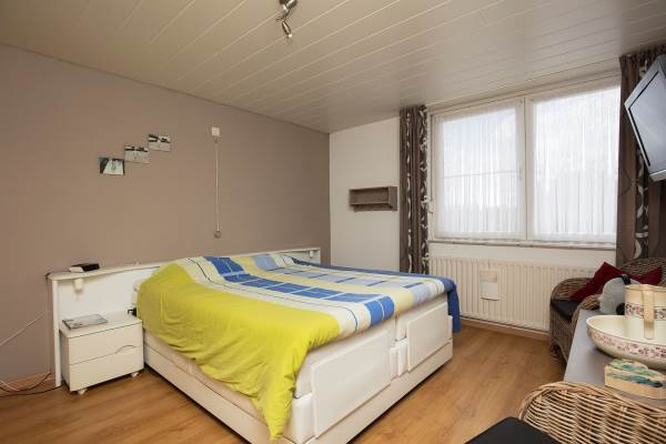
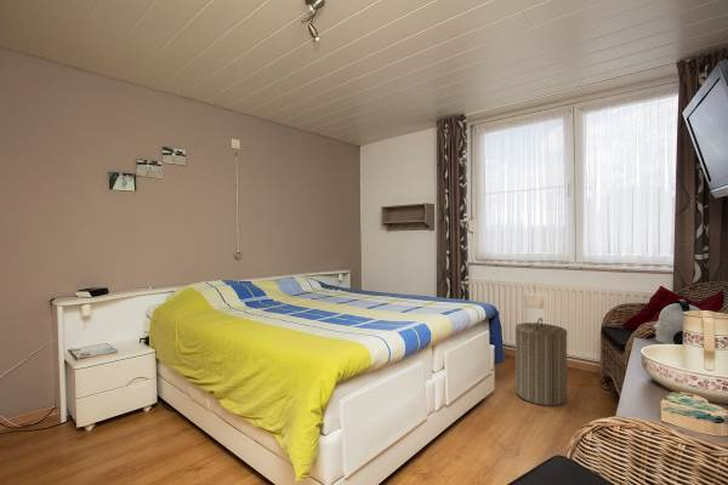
+ laundry hamper [514,316,569,407]
